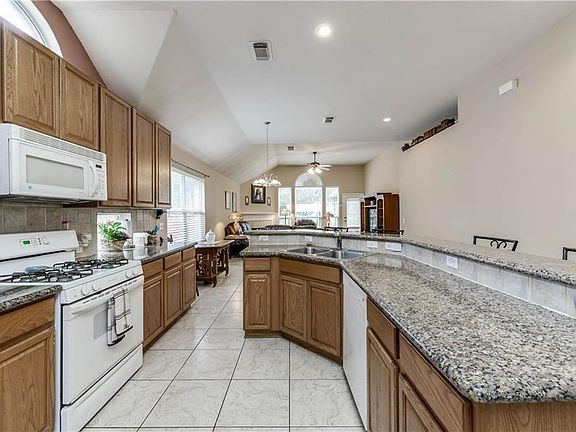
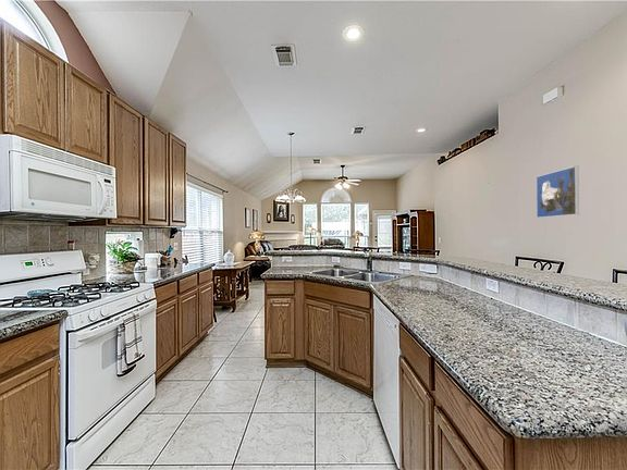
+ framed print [536,165,580,219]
